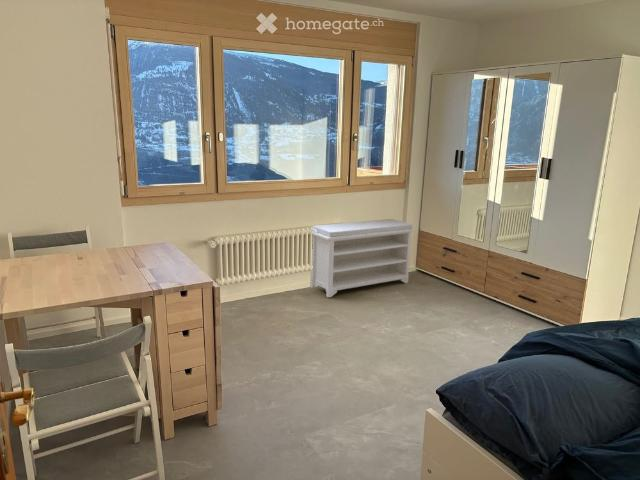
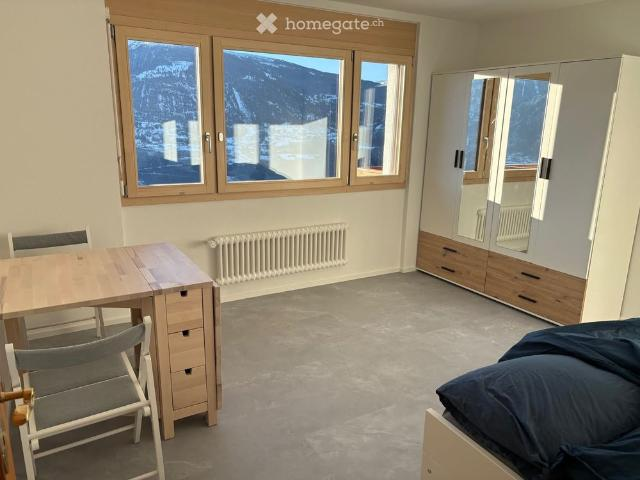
- bench [309,218,417,298]
